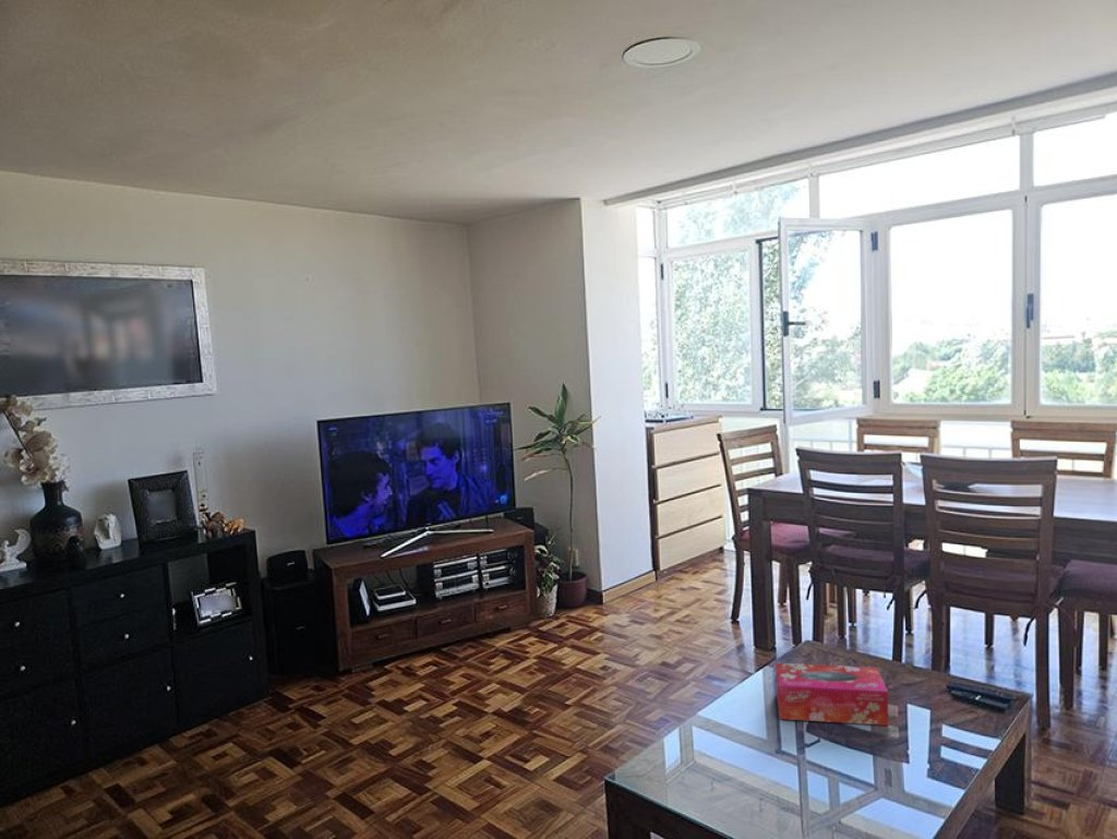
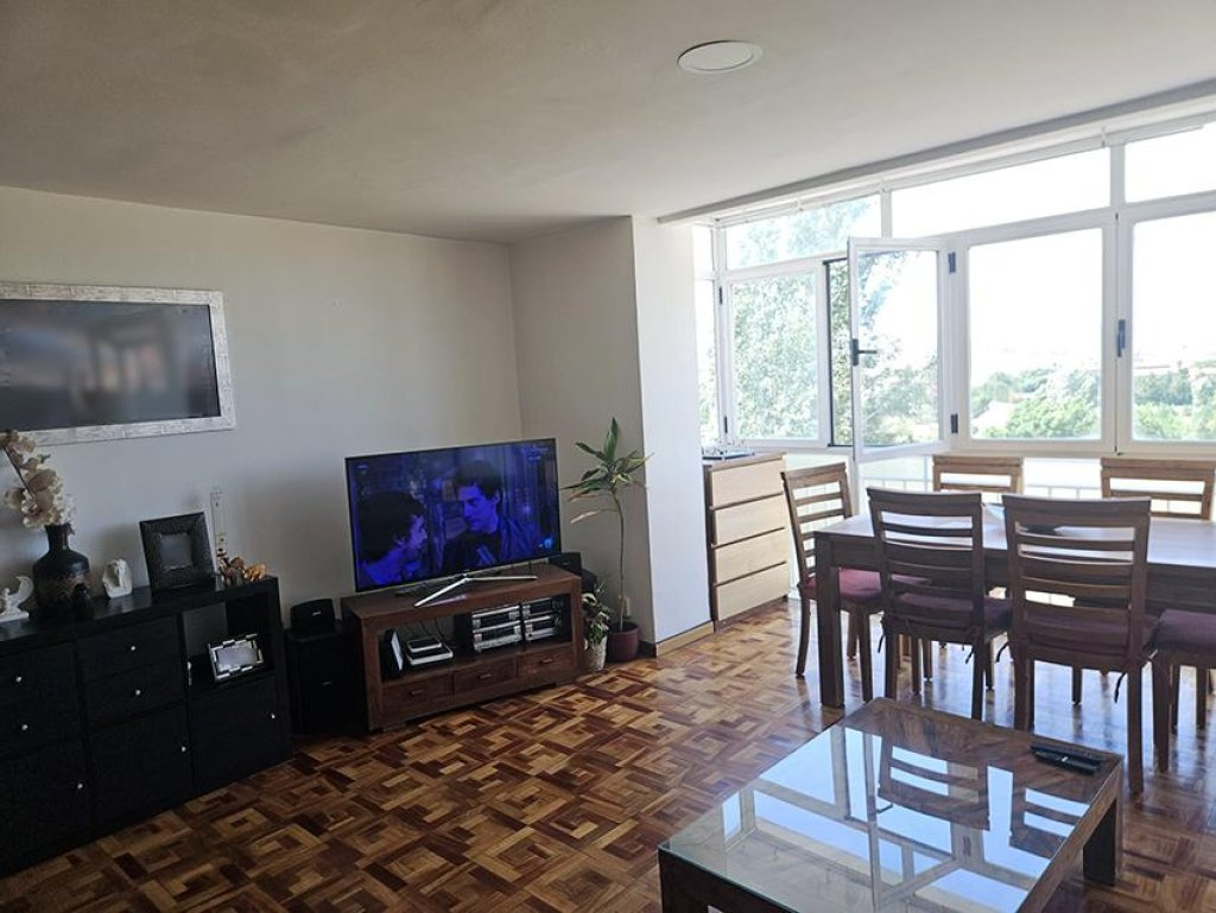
- tissue box [774,662,890,727]
